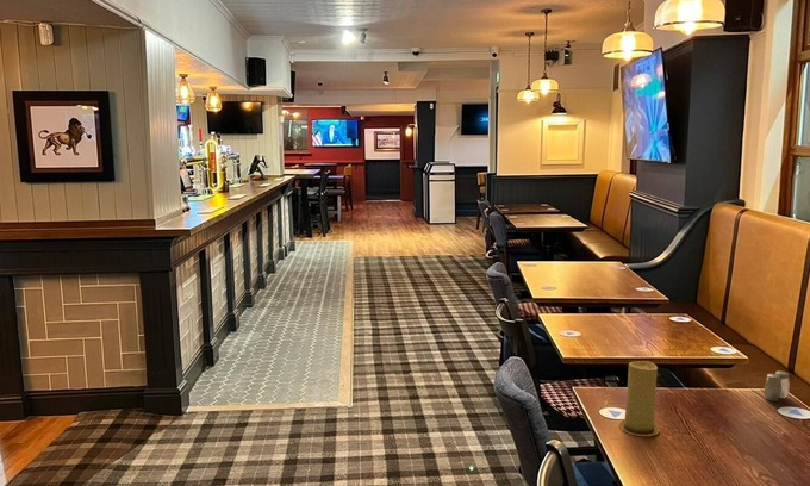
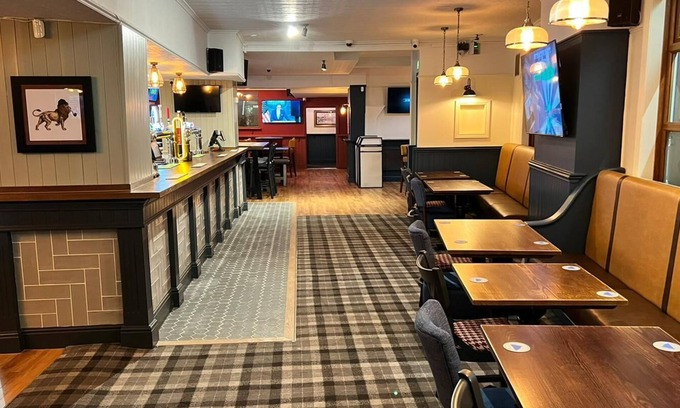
- salt and pepper shaker [764,370,791,403]
- candle [618,360,661,437]
